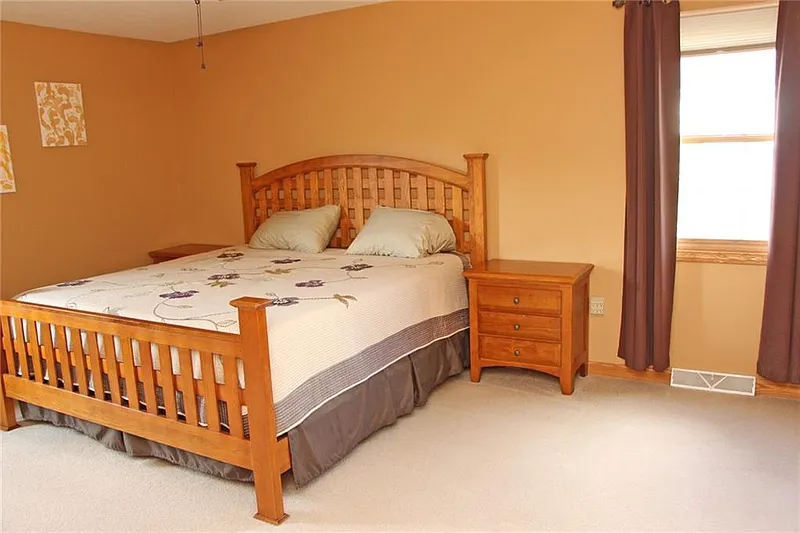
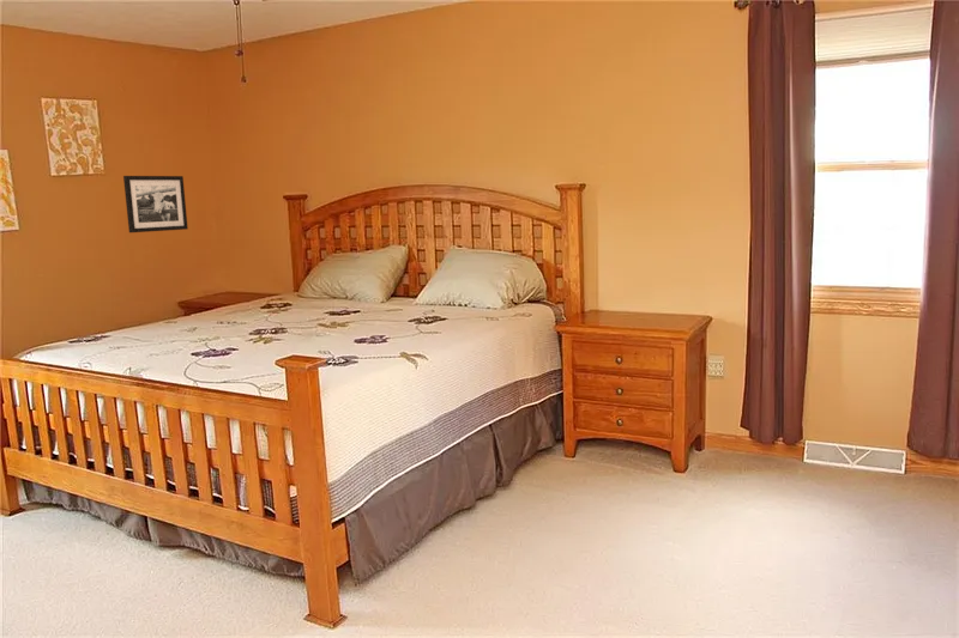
+ picture frame [122,175,189,233]
